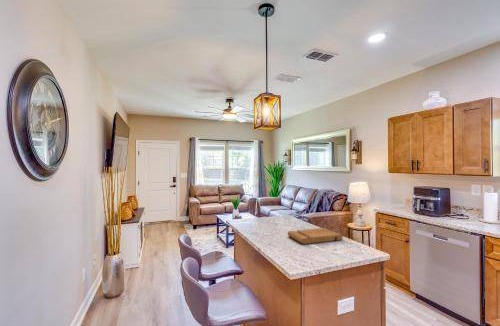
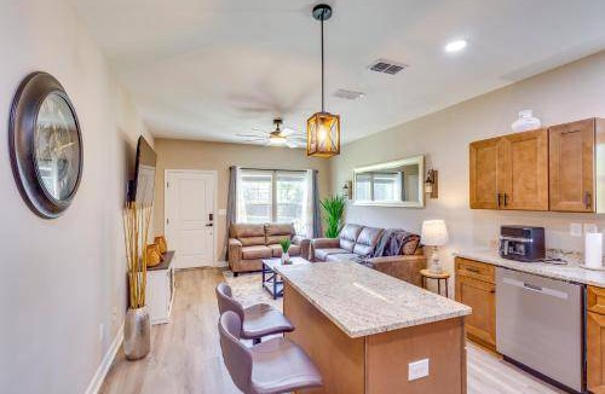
- cutting board [287,227,344,245]
